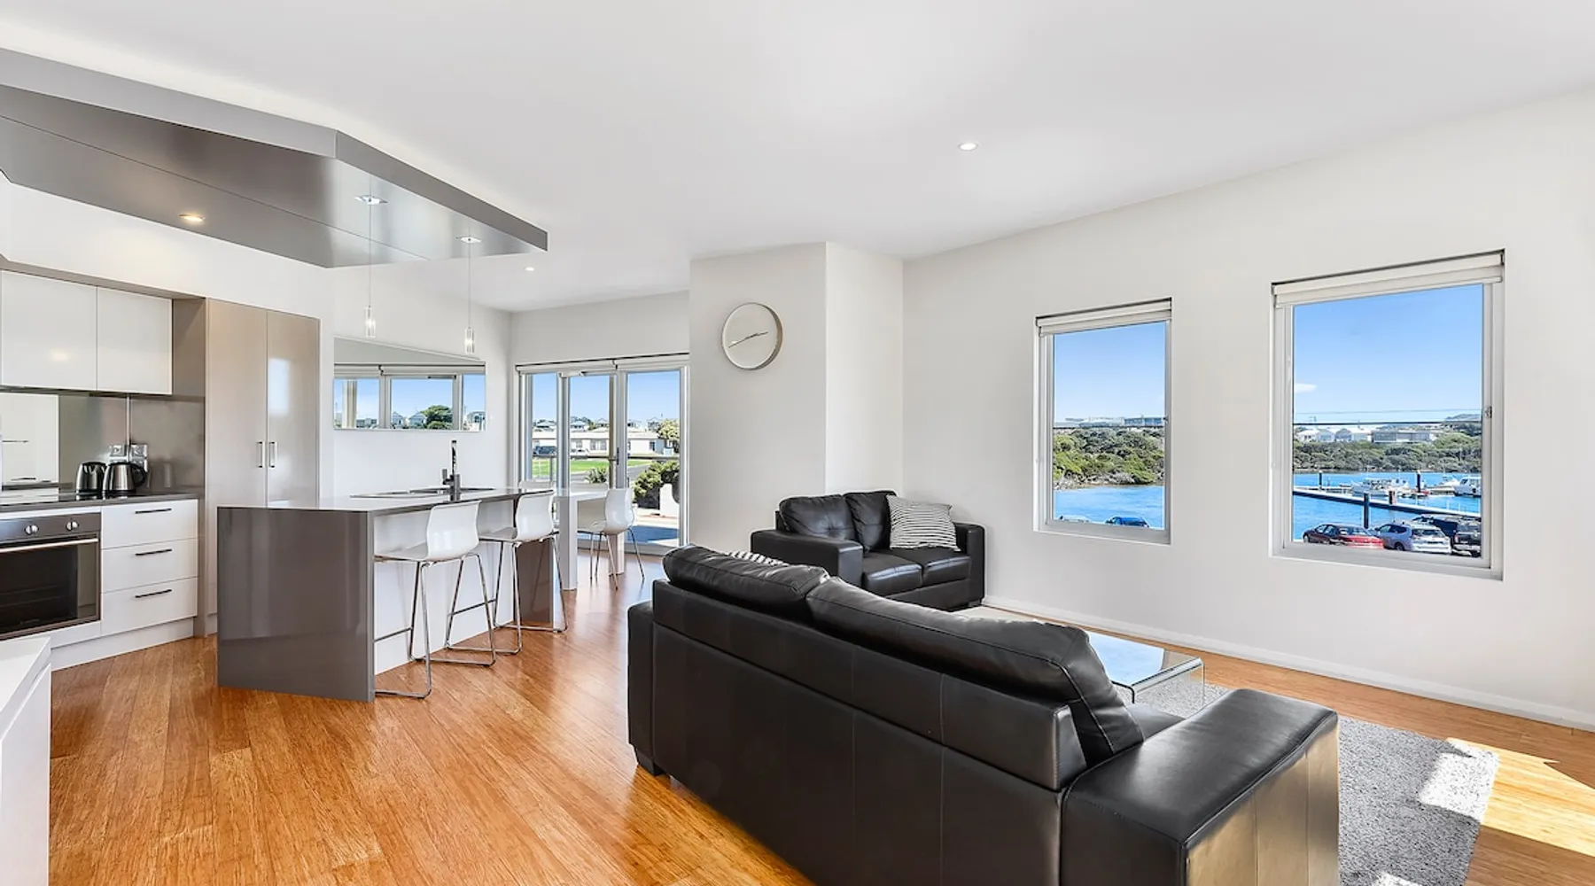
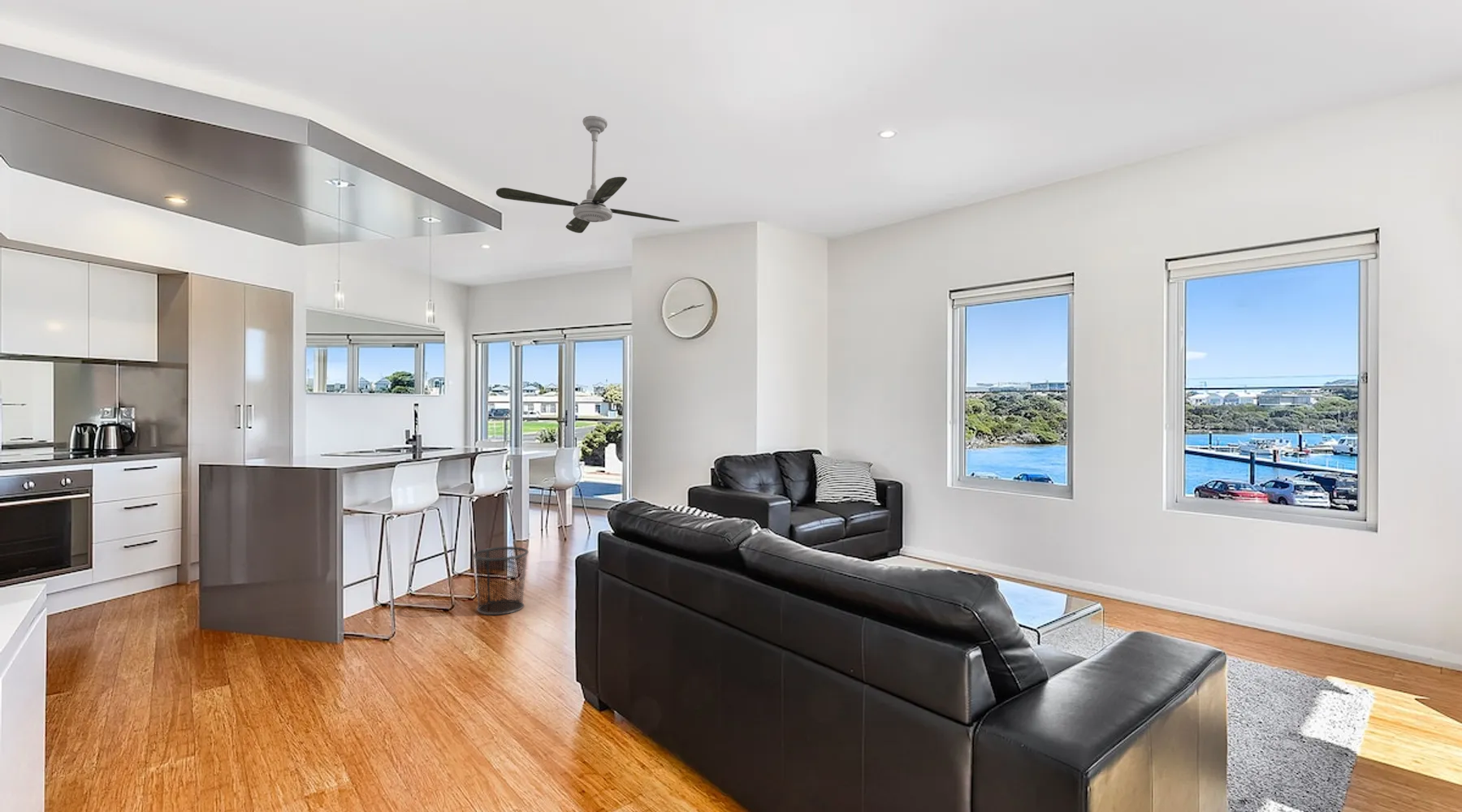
+ ceiling fan [495,115,681,234]
+ waste bin [472,546,529,615]
